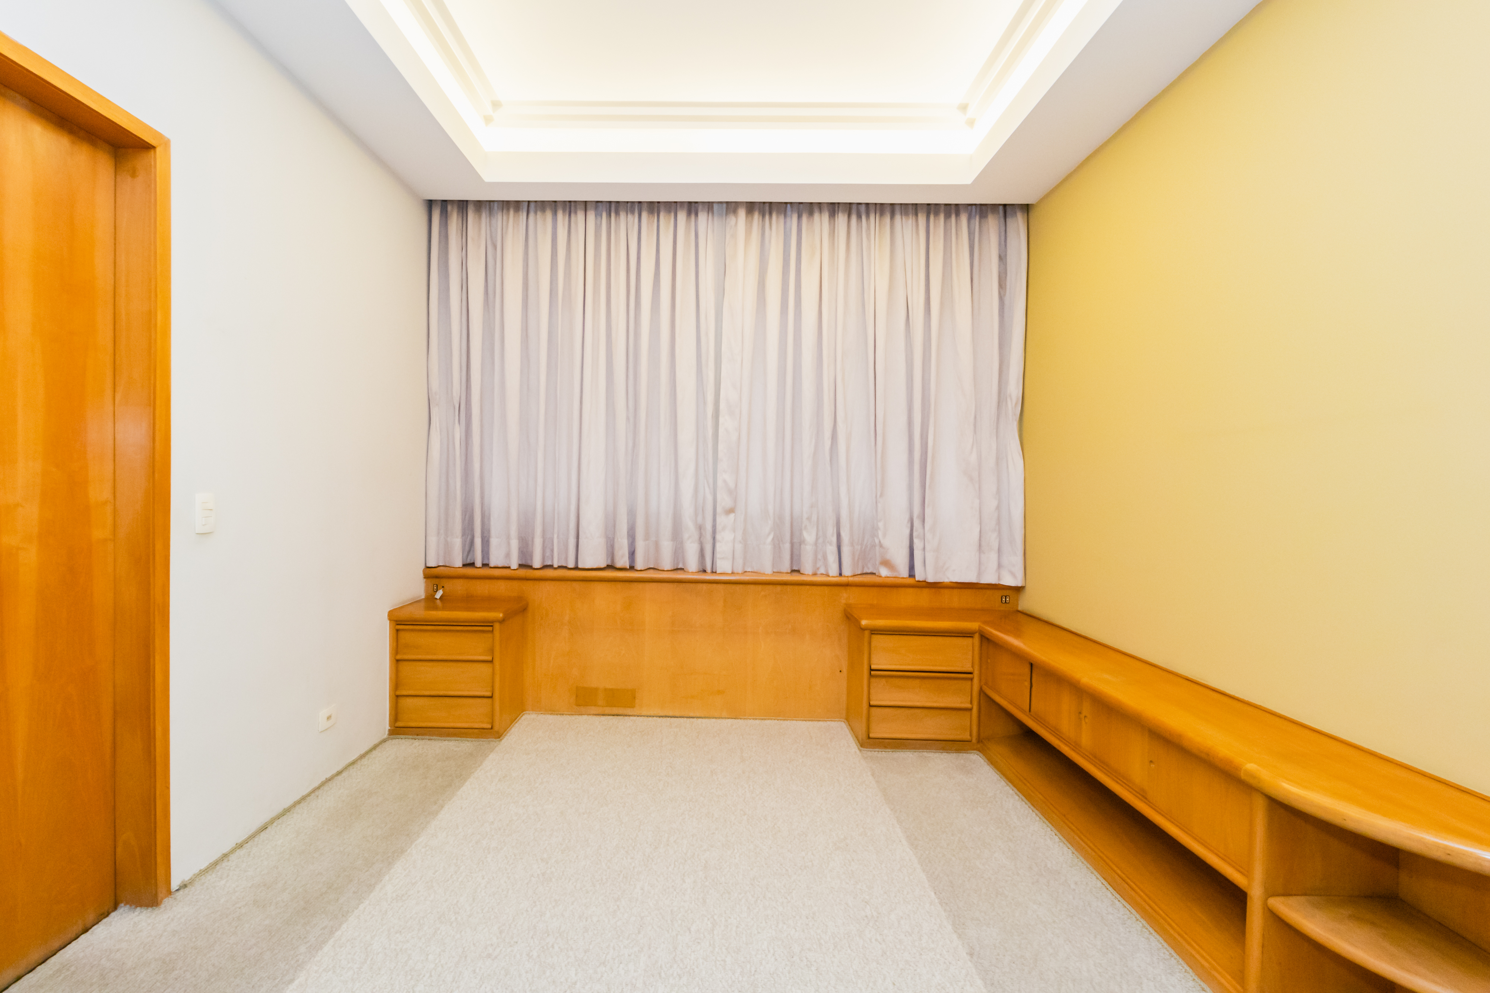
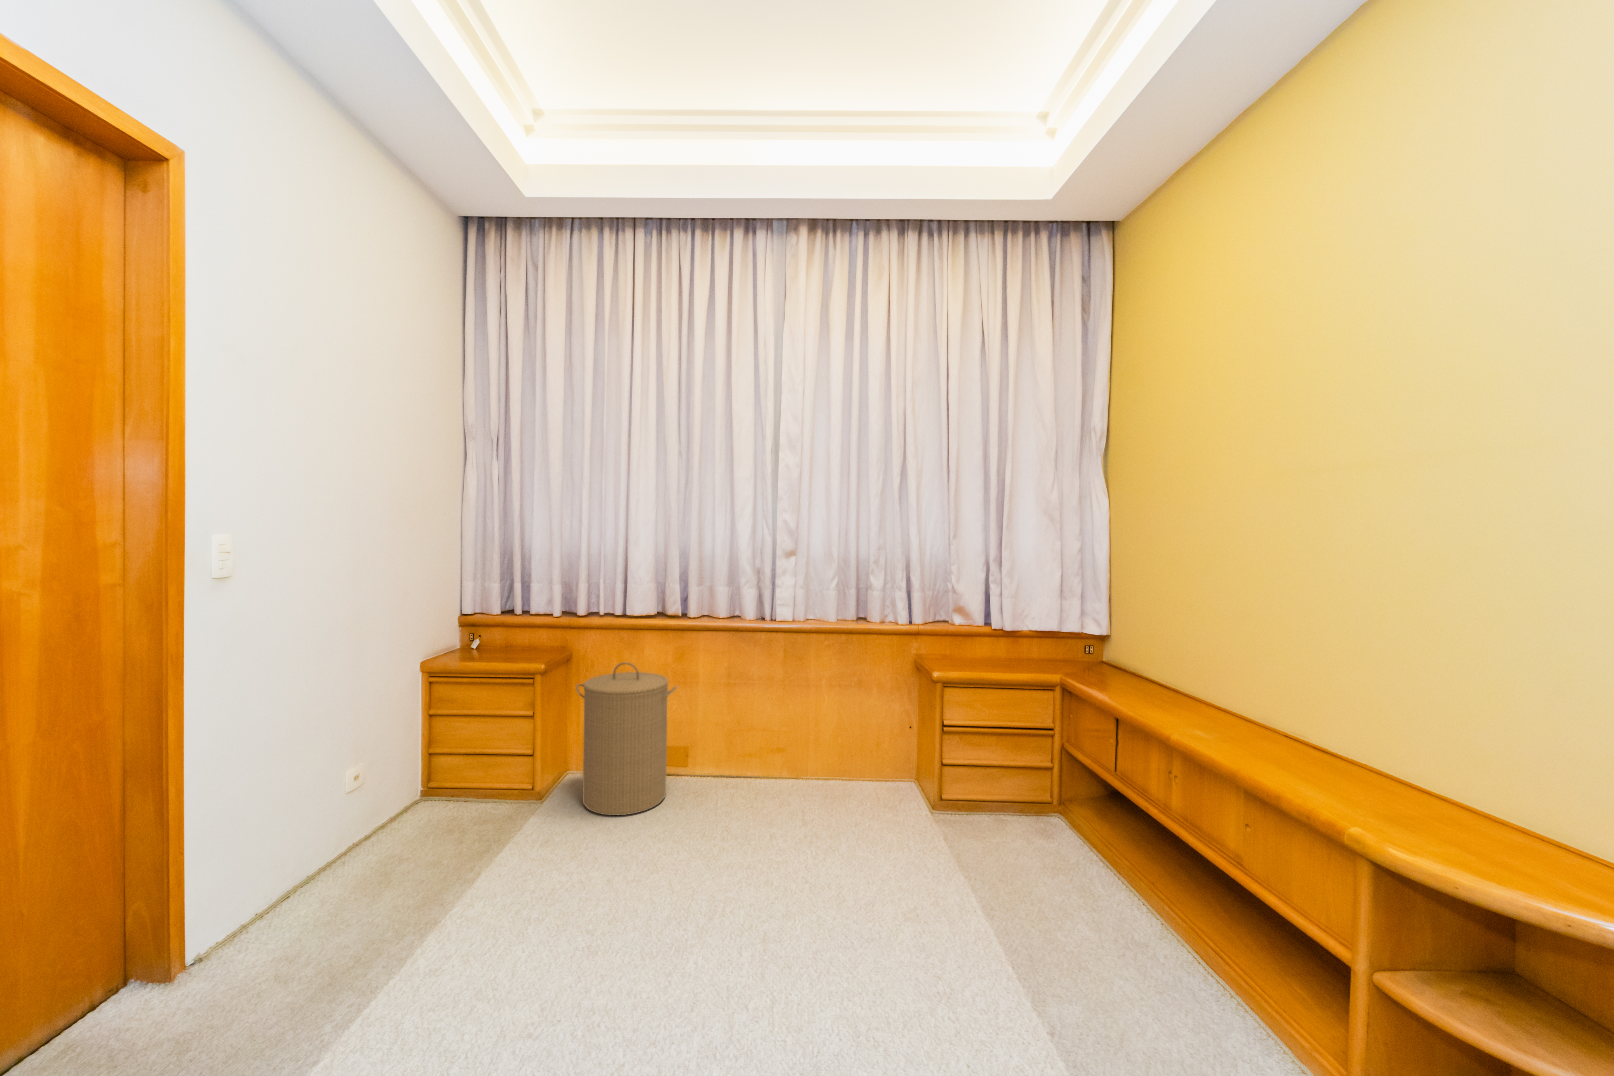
+ laundry hamper [575,662,677,815]
